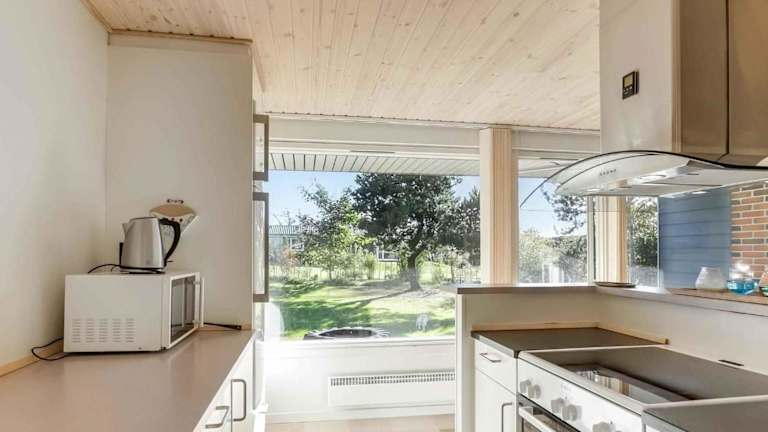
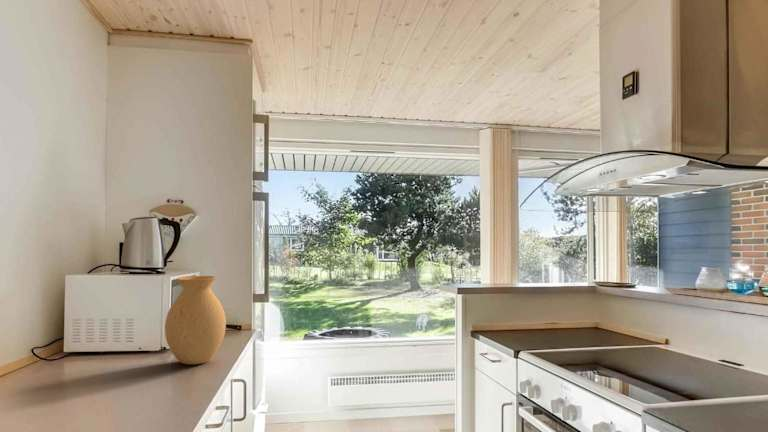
+ vase [164,275,227,366]
